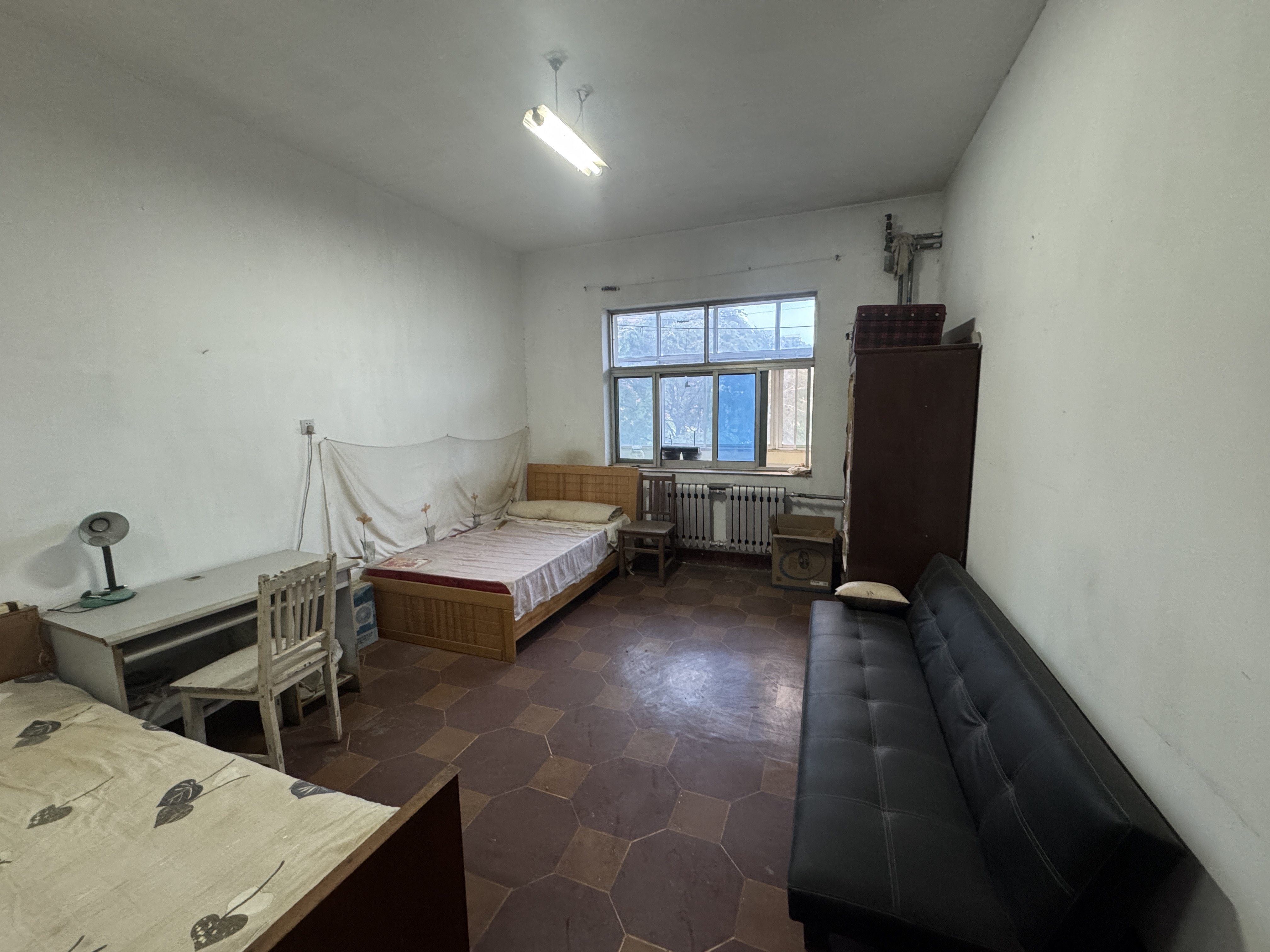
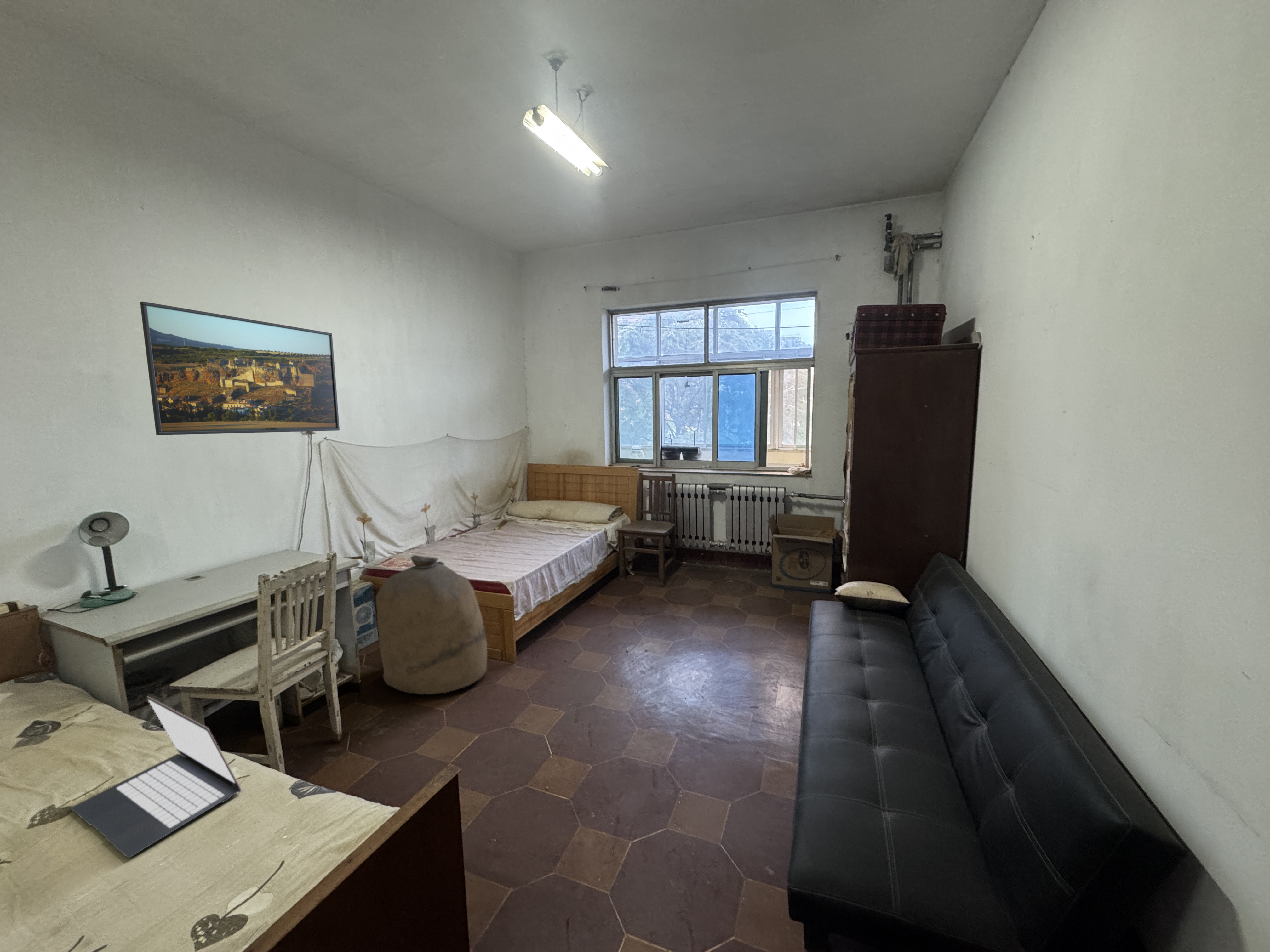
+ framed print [140,301,340,436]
+ bag [375,555,488,695]
+ laptop [71,696,242,858]
